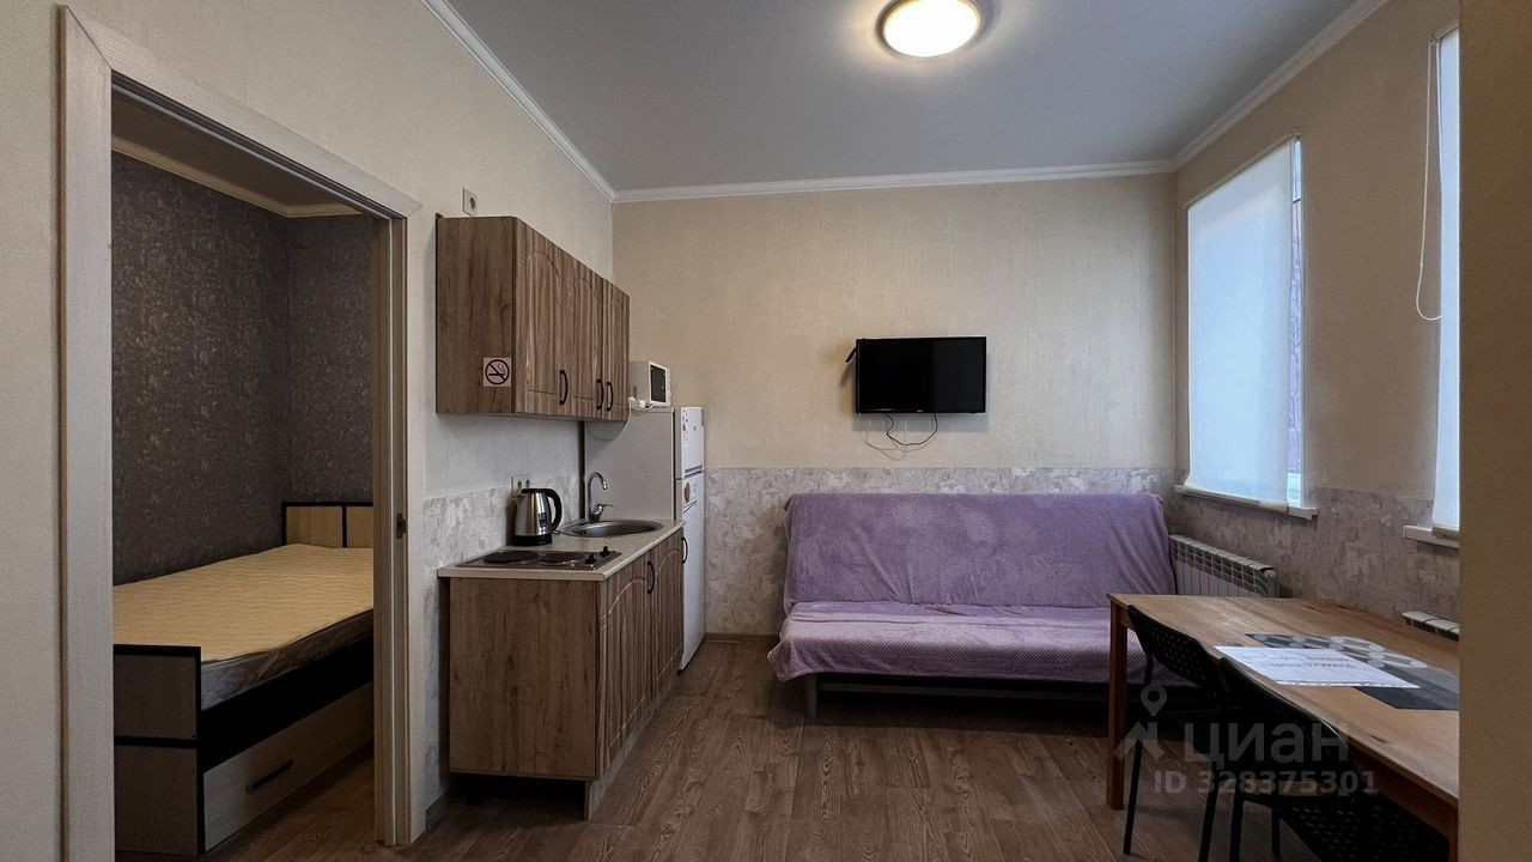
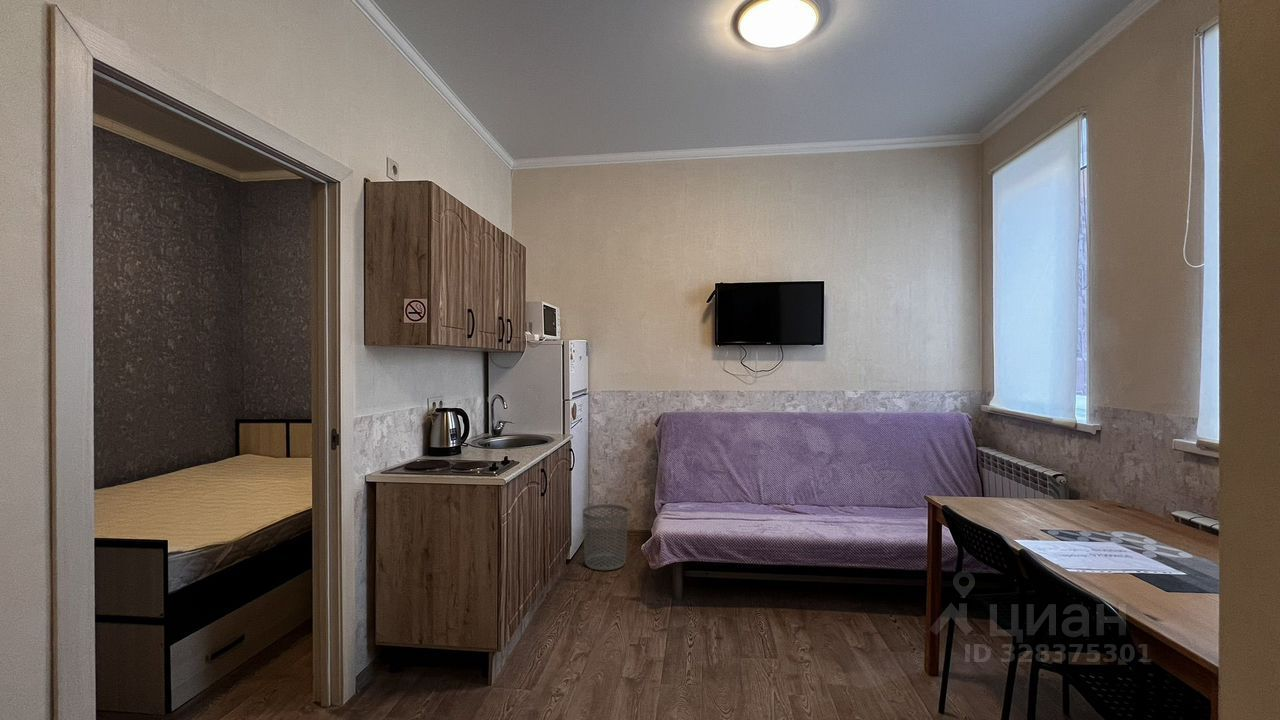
+ waste bin [582,503,629,571]
